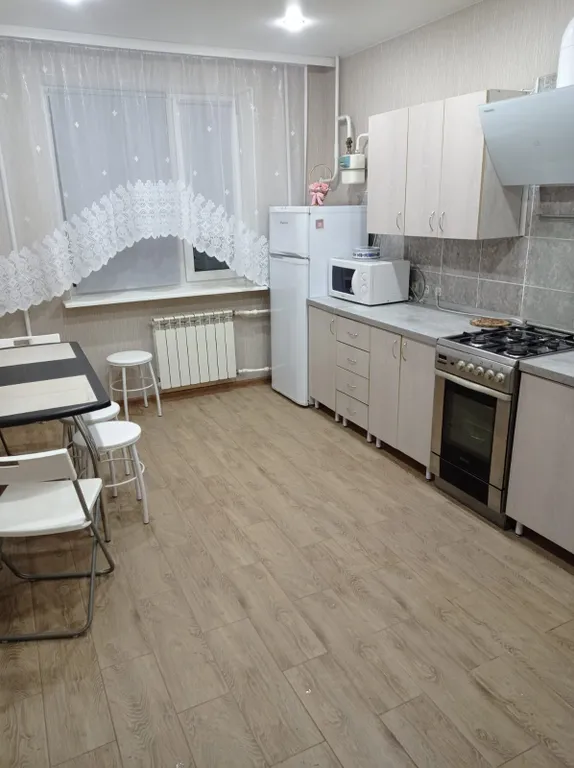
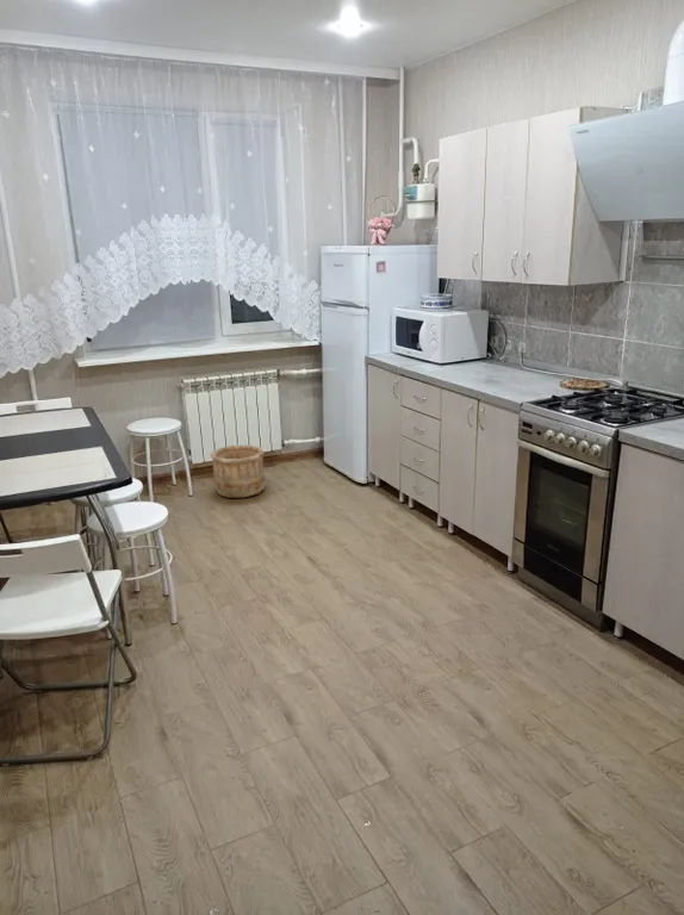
+ wooden bucket [210,444,266,499]
